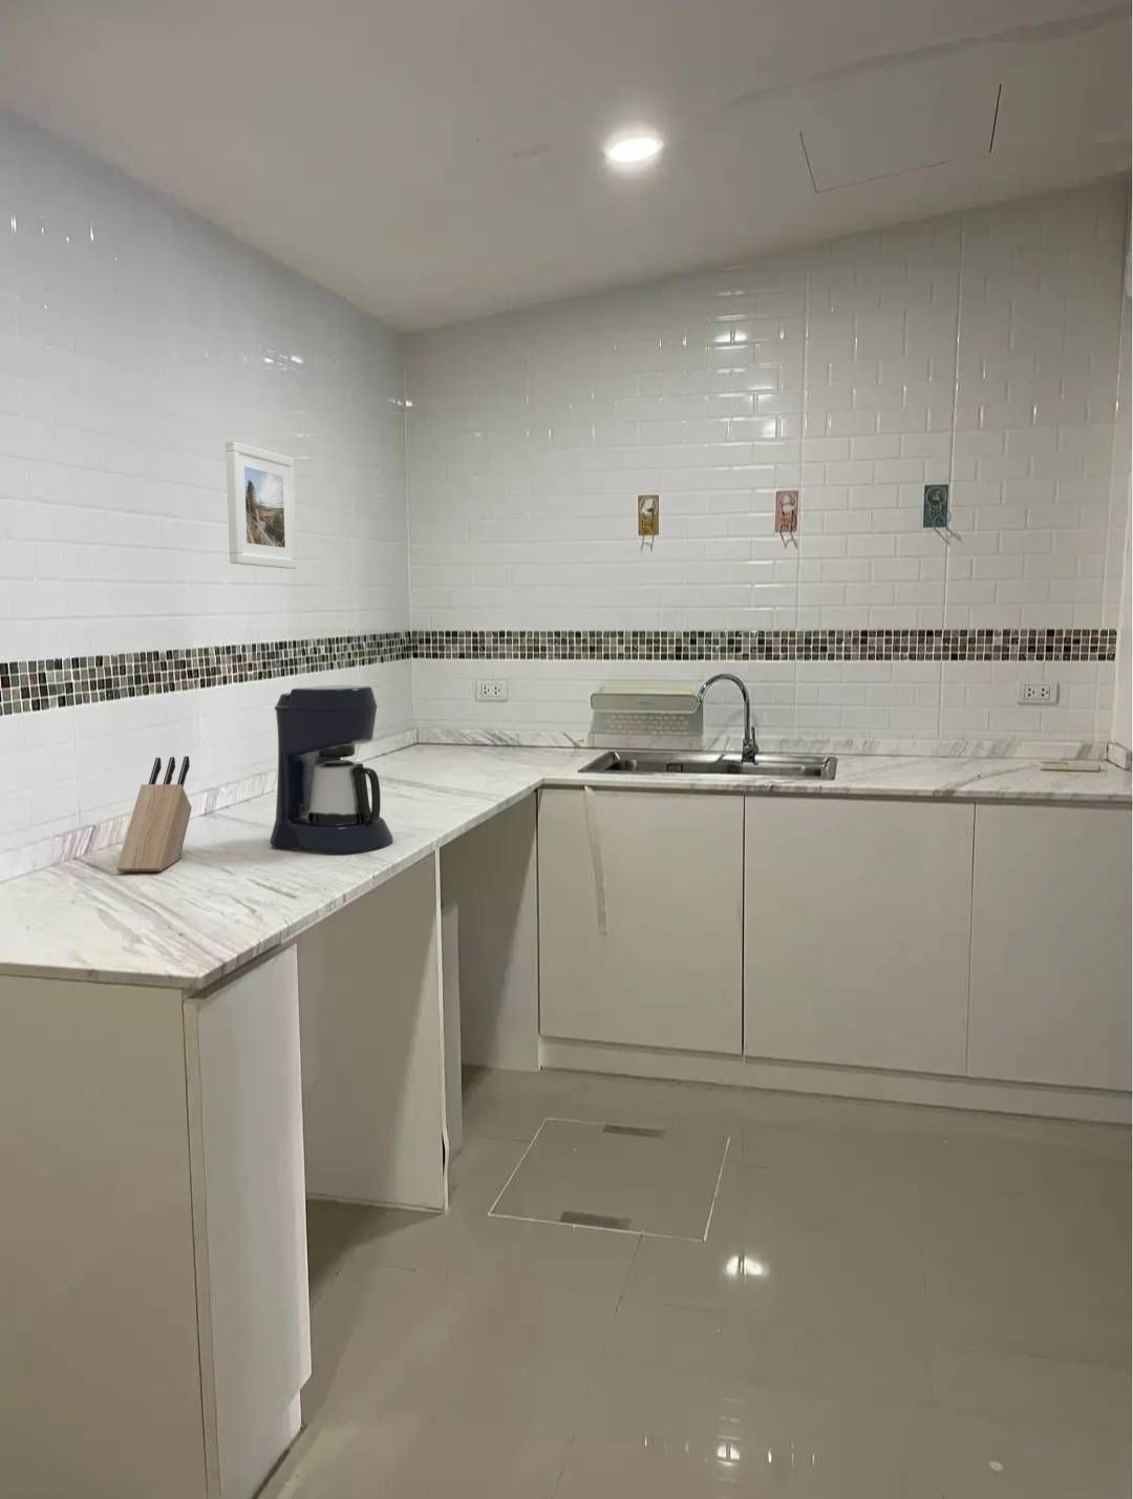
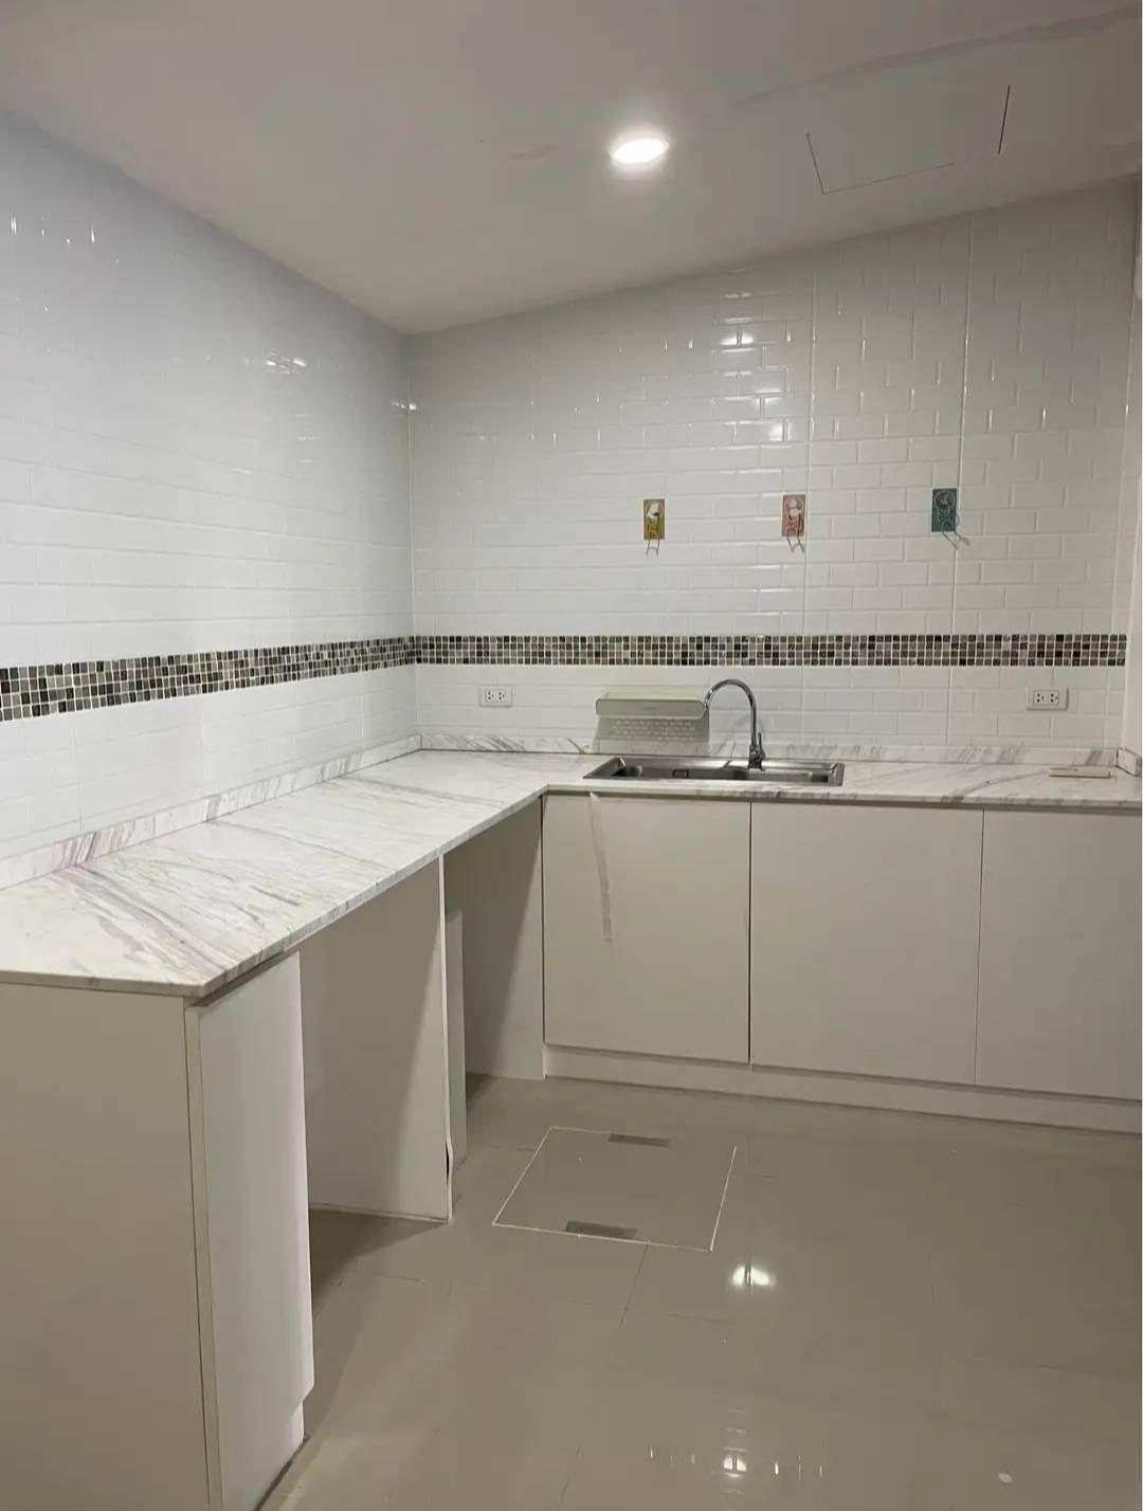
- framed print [225,439,298,570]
- knife block [115,755,193,873]
- coffee maker [269,685,394,854]
